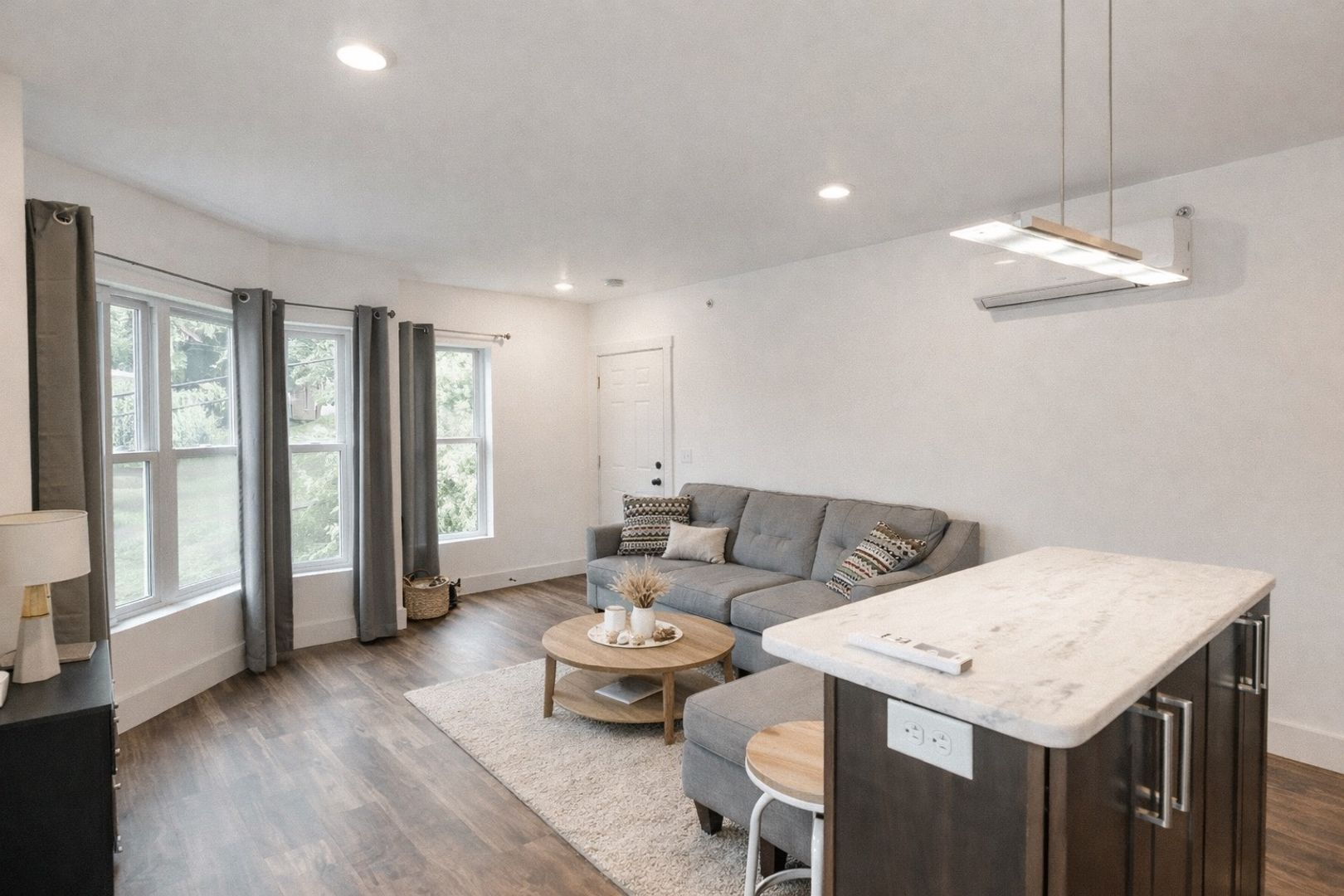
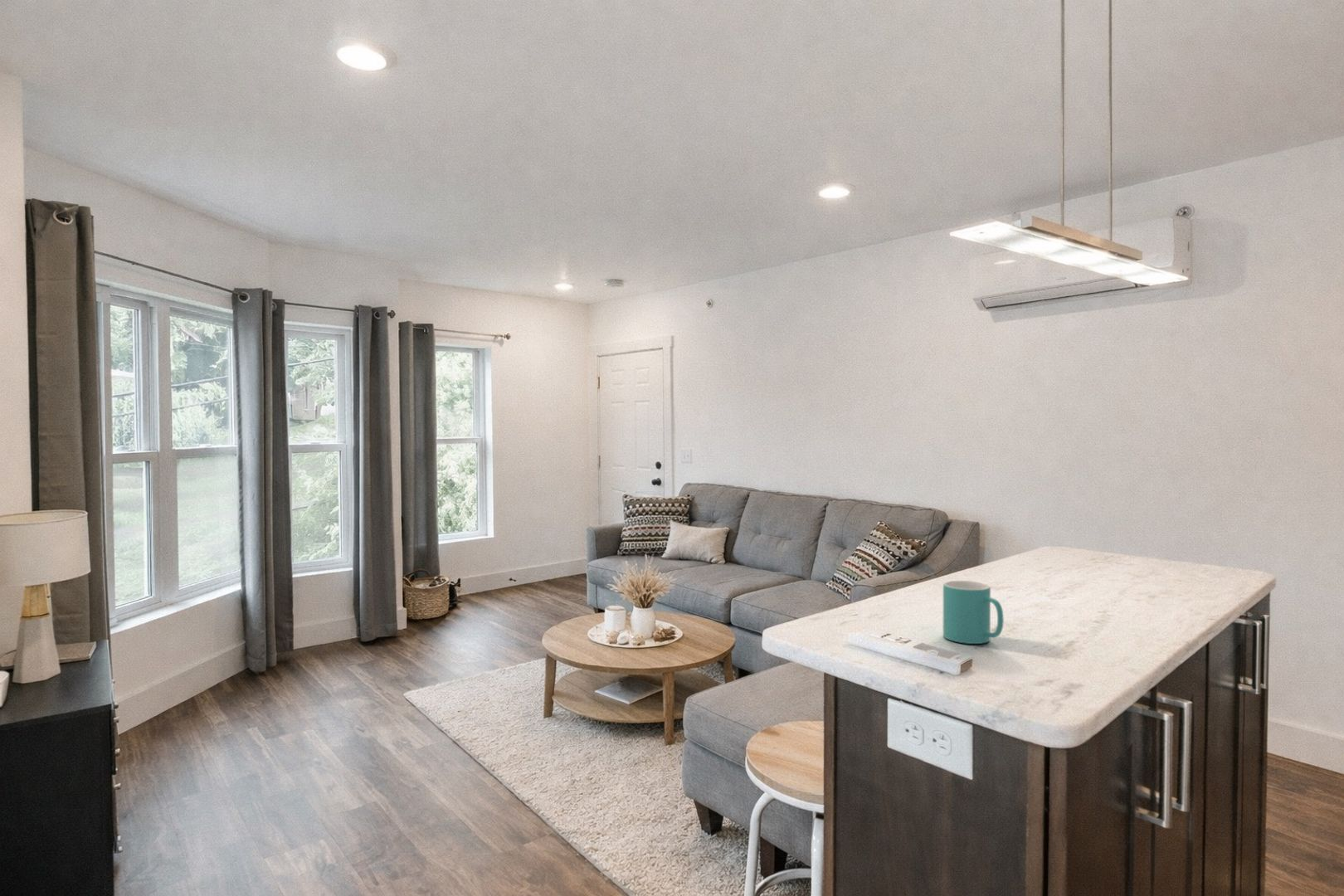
+ mug [942,580,1005,645]
